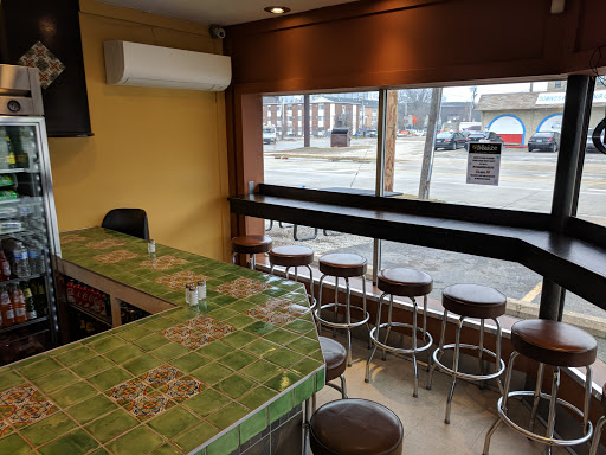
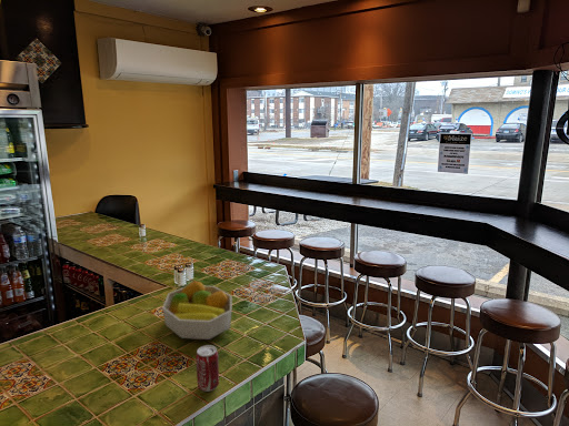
+ beverage can [194,344,220,393]
+ fruit bowl [161,280,233,341]
